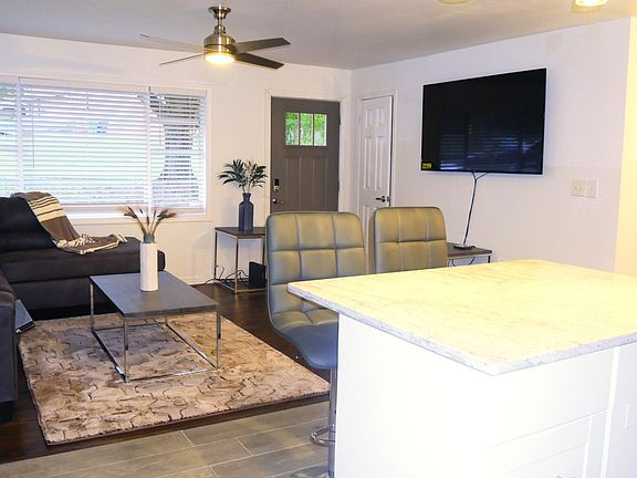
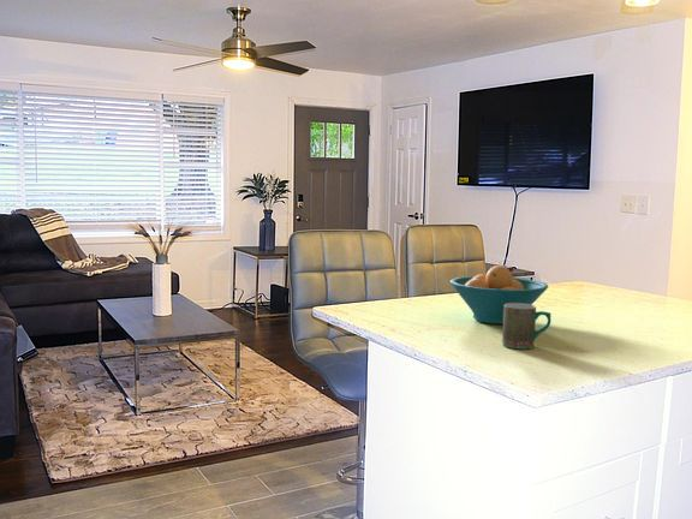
+ mug [501,303,551,350]
+ fruit bowl [449,264,549,326]
